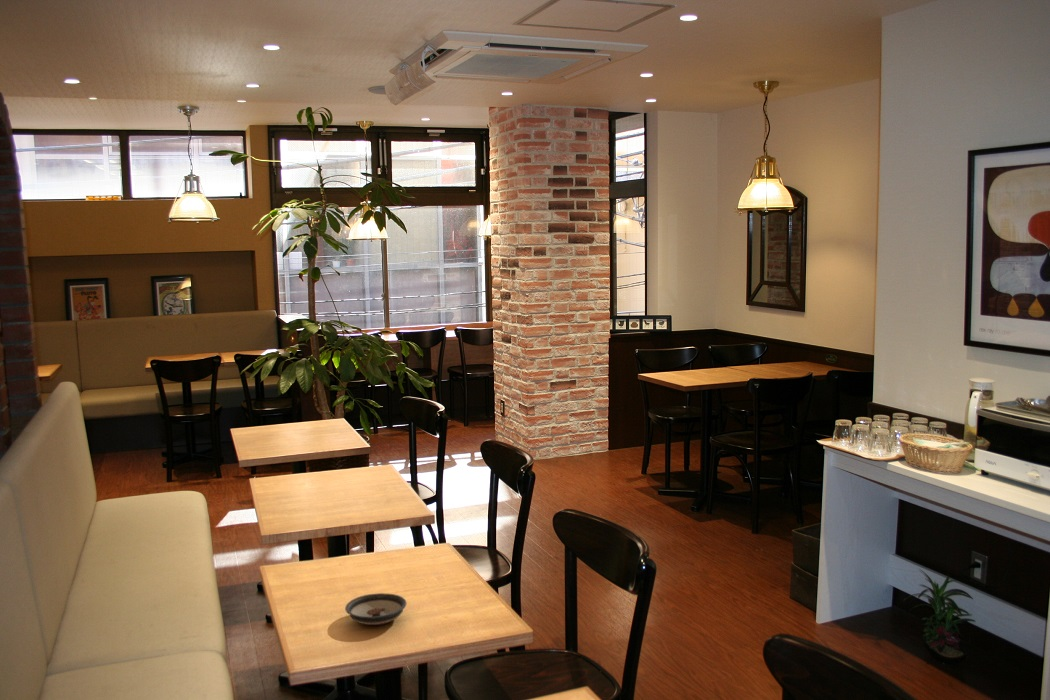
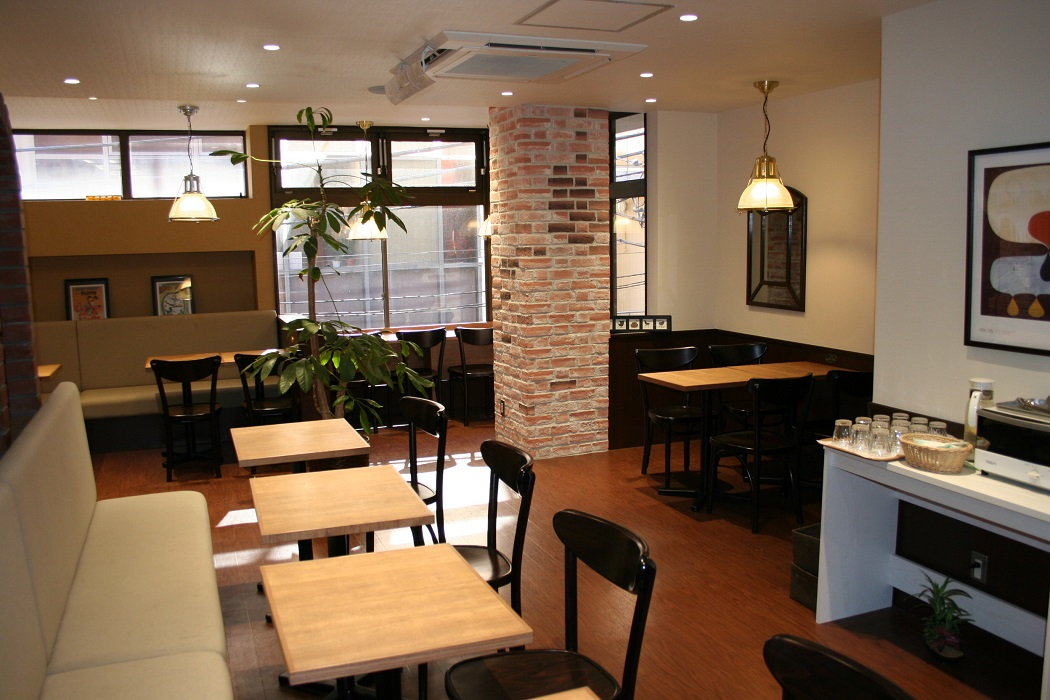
- saucer [344,592,407,626]
